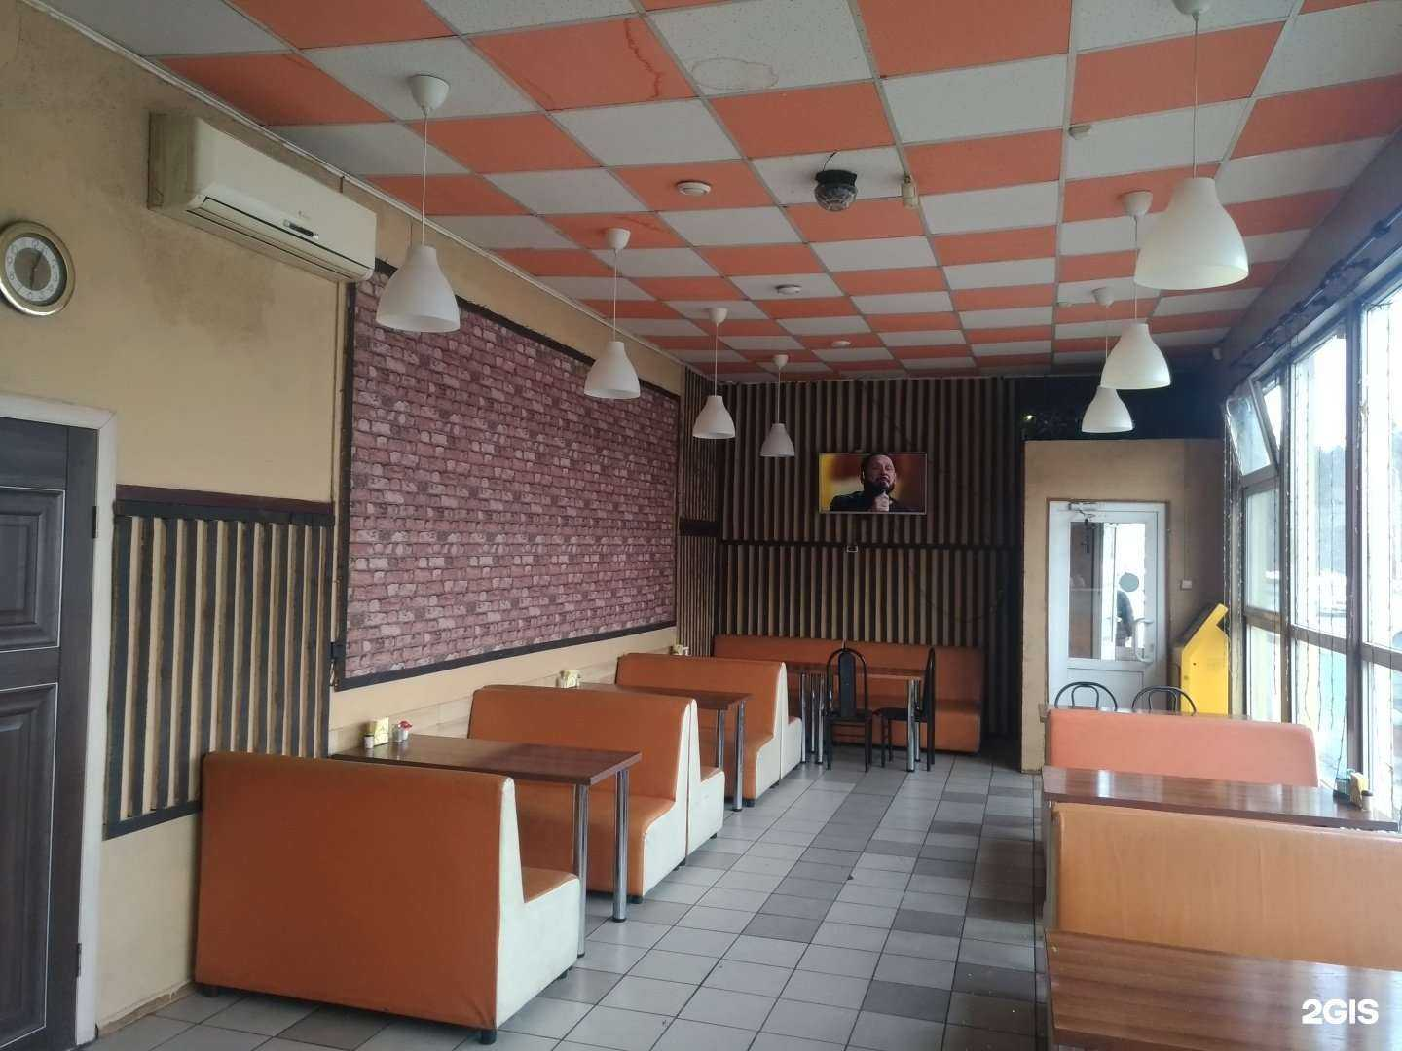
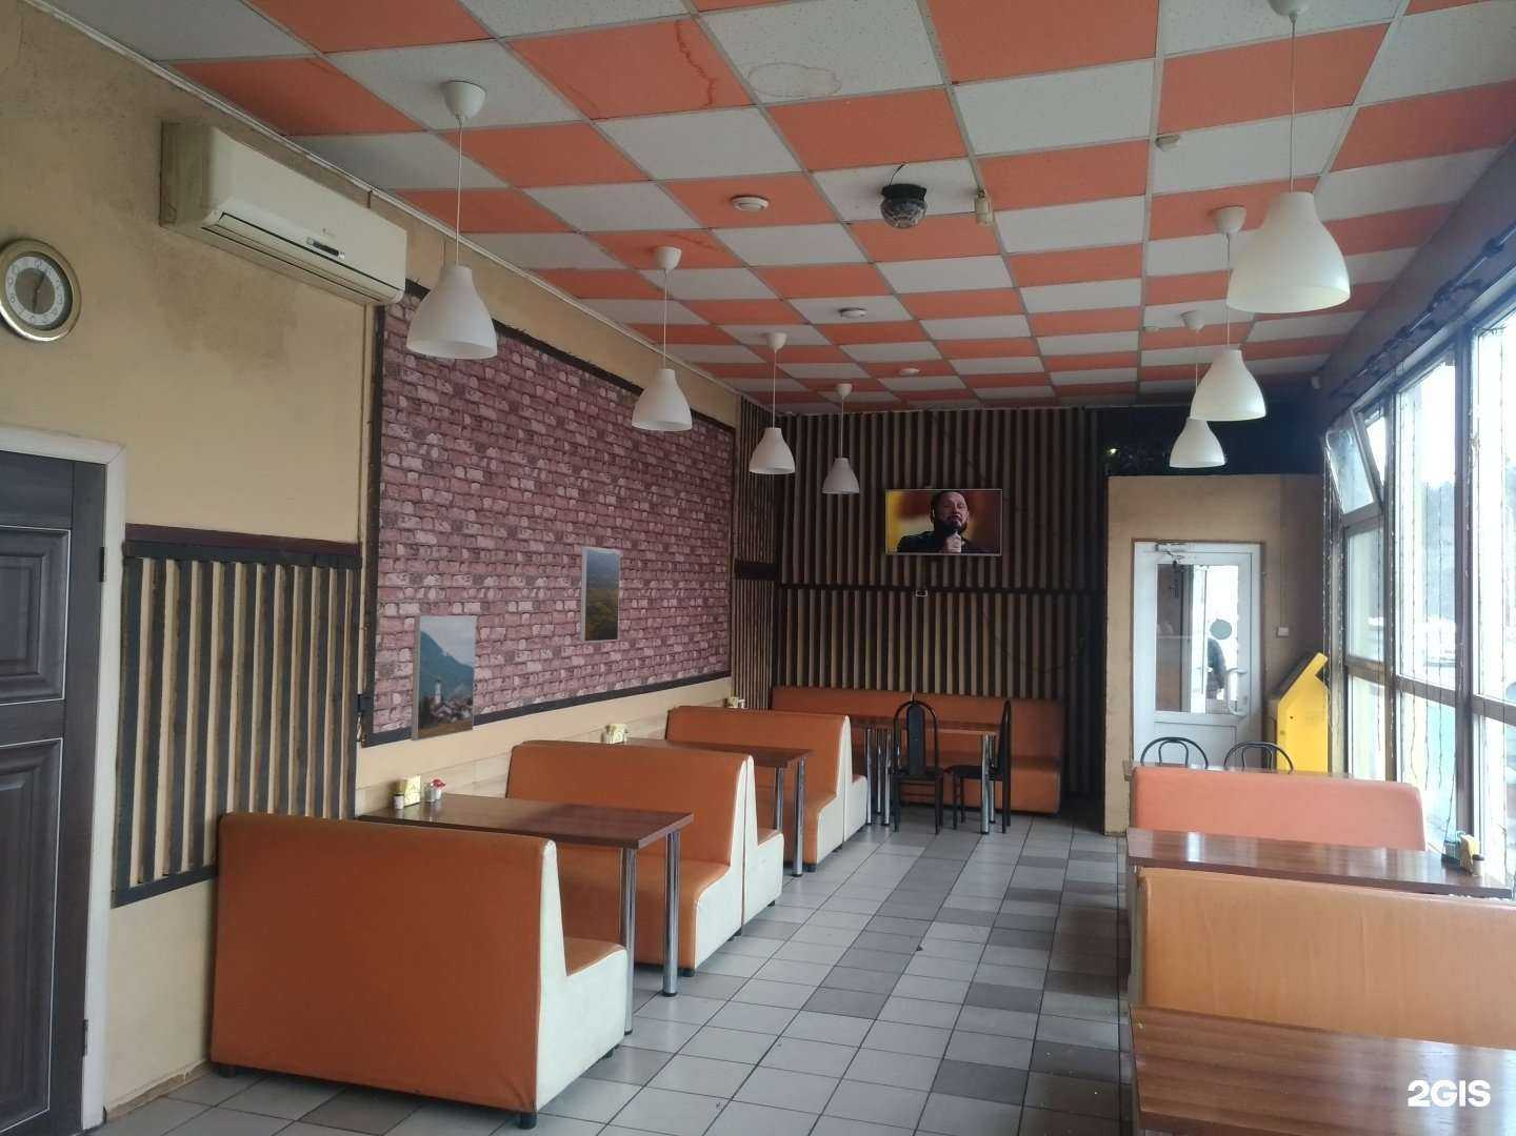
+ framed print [409,615,477,741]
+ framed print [579,545,621,643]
